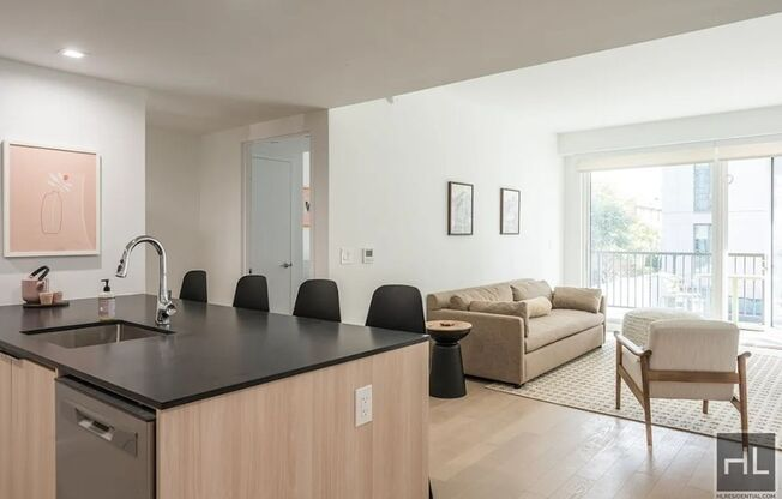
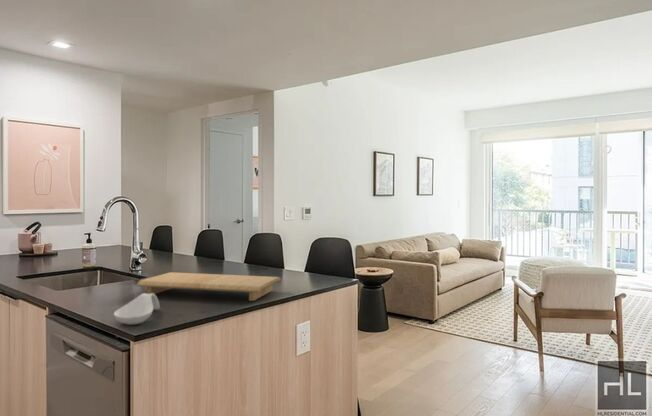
+ cutting board [136,271,282,302]
+ spoon rest [113,292,161,326]
